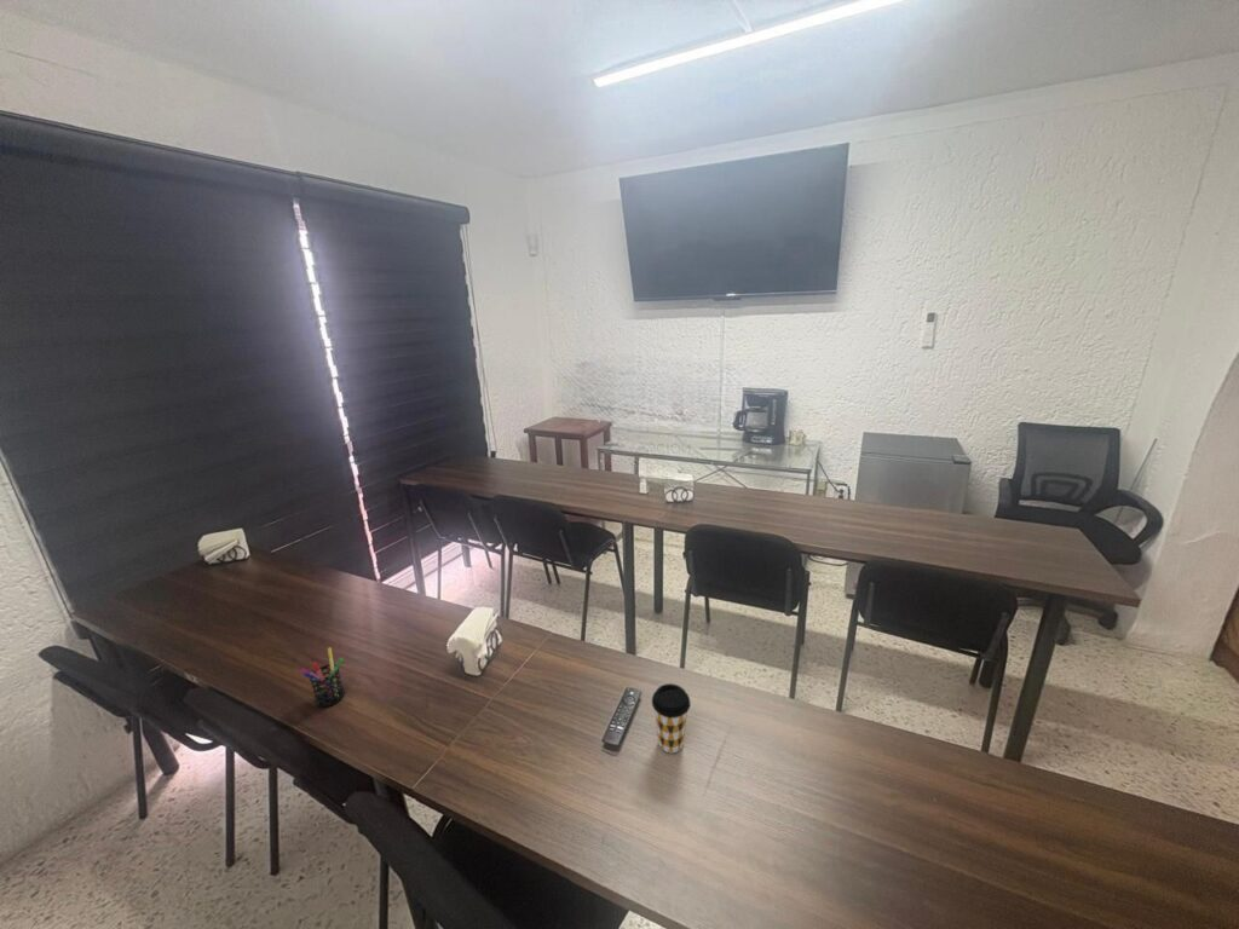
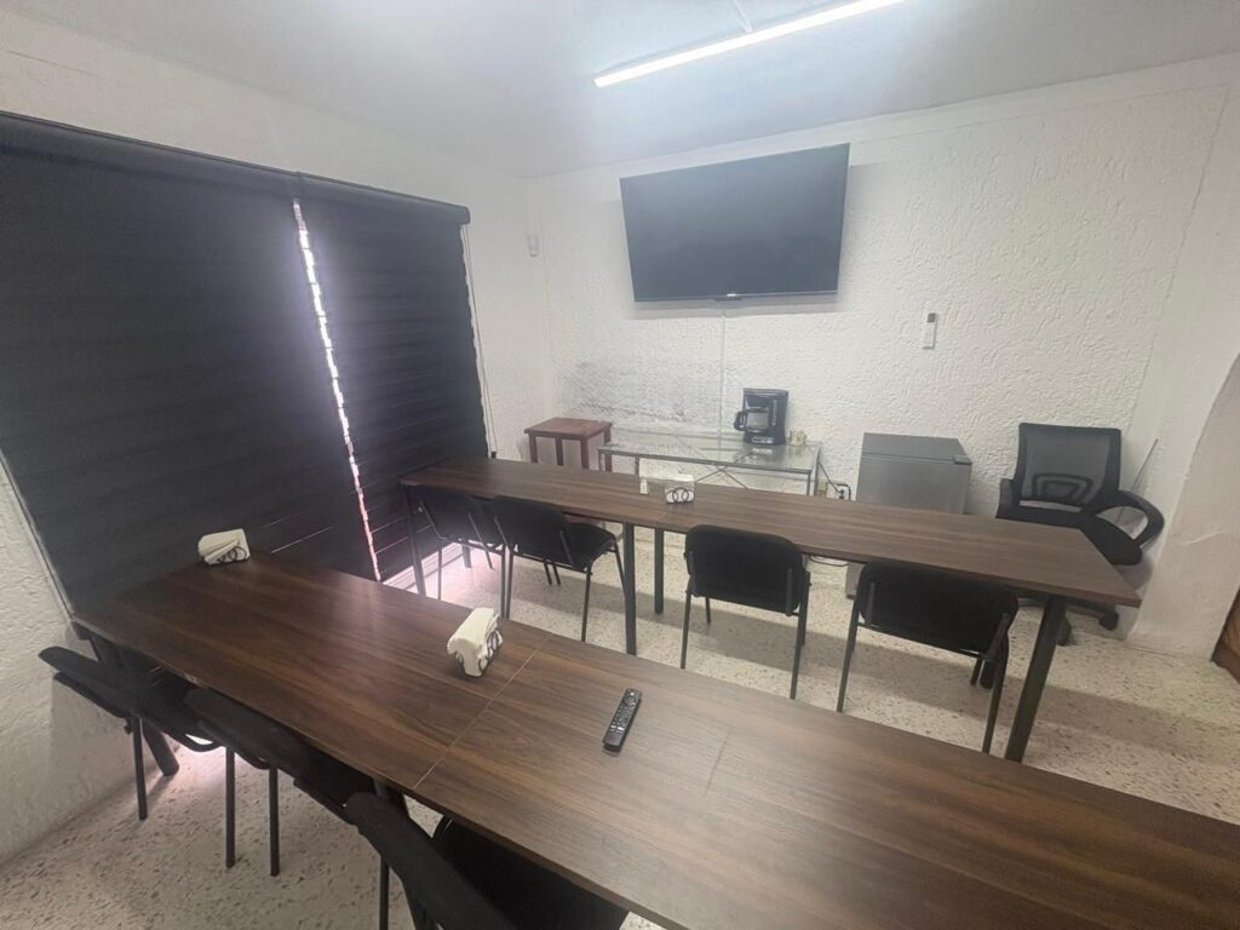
- coffee cup [651,682,692,754]
- pen holder [299,646,346,708]
